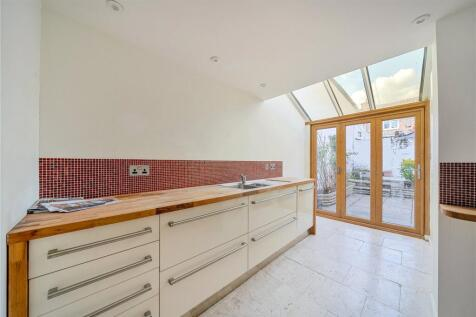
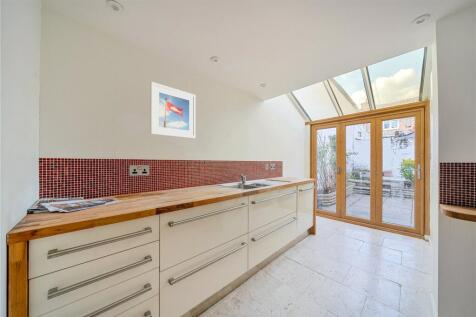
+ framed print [149,81,197,139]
